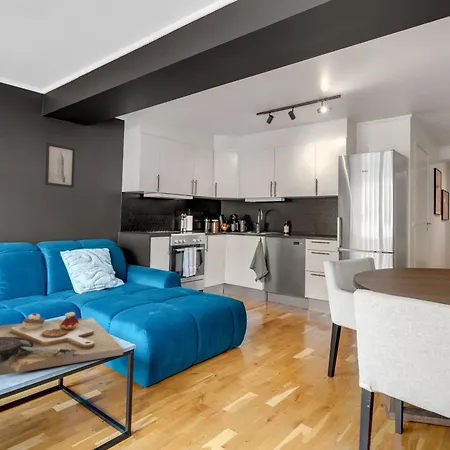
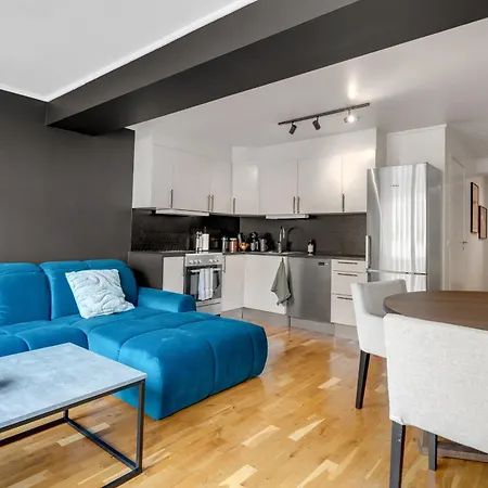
- wall art [44,142,76,189]
- decorative tray [0,311,124,376]
